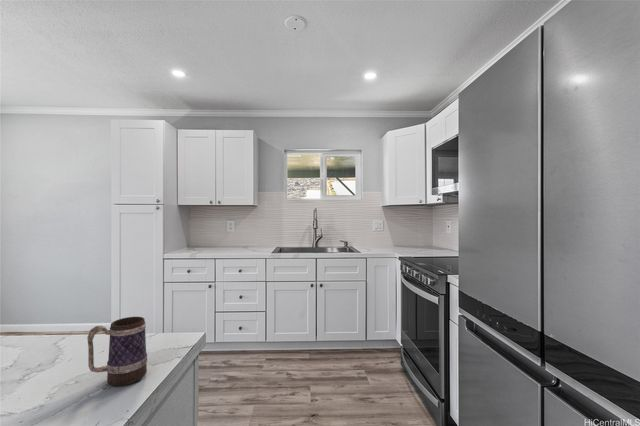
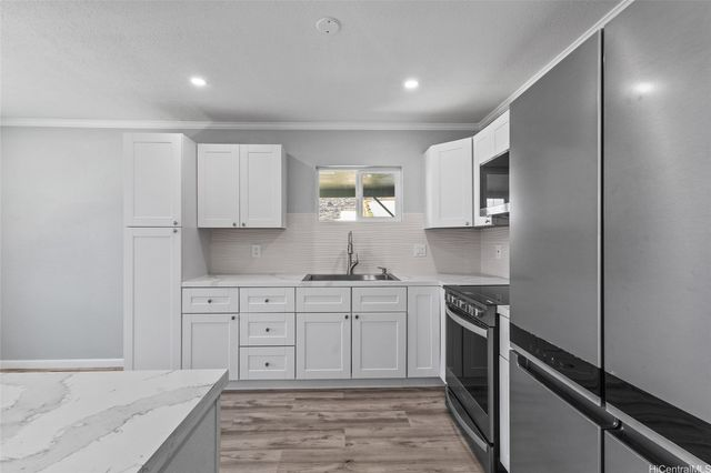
- mug [86,316,148,387]
